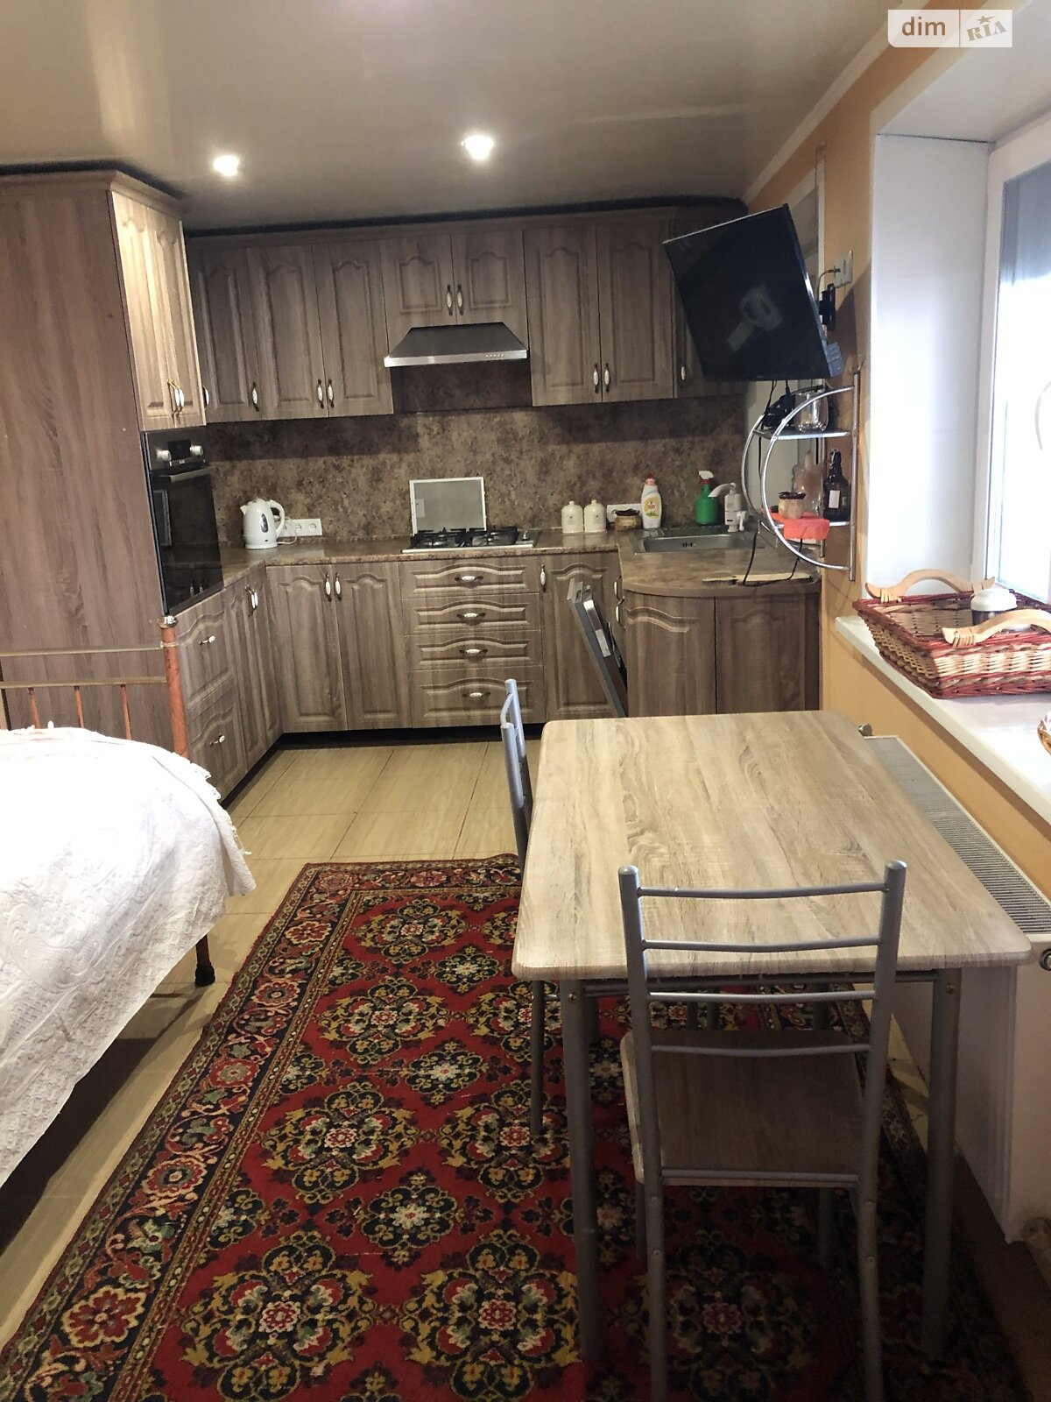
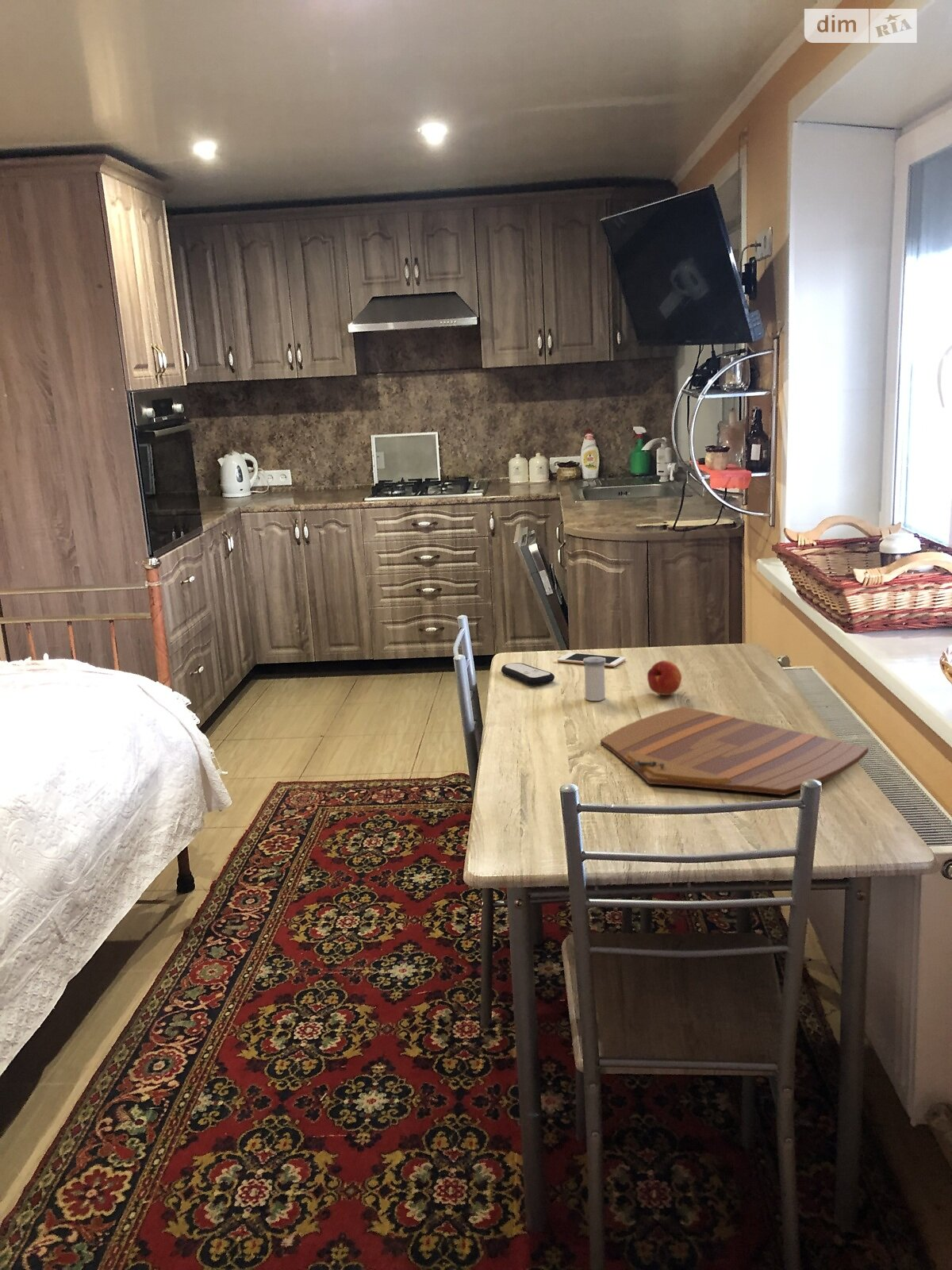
+ cutting board [600,706,869,796]
+ fruit [647,660,682,696]
+ remote control [501,662,555,686]
+ cell phone [556,652,627,668]
+ salt shaker [583,657,606,702]
